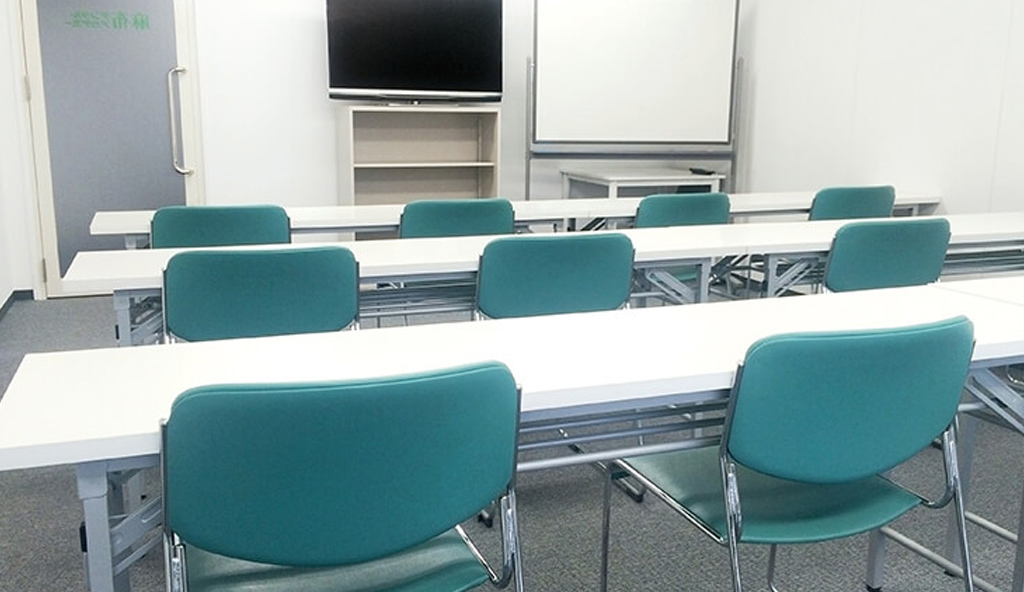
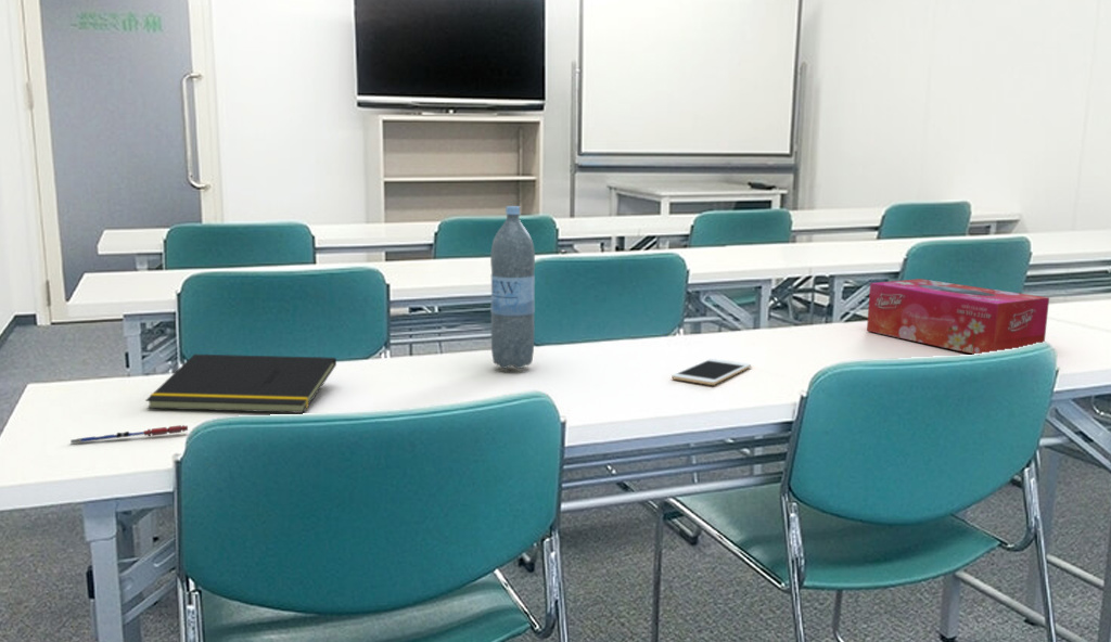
+ cell phone [671,358,752,386]
+ notepad [145,354,337,414]
+ pen [69,424,189,445]
+ water bottle [489,205,536,370]
+ tissue box [866,278,1050,355]
